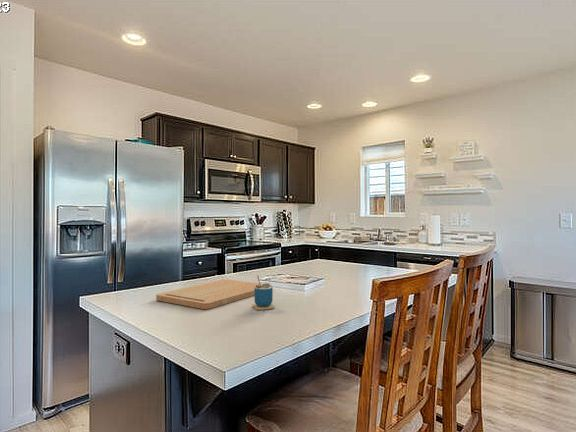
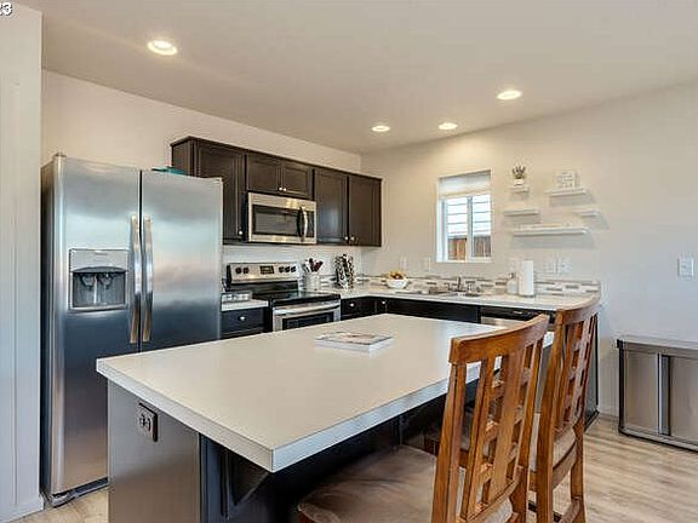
- cutting board [155,279,273,310]
- cup [252,274,276,311]
